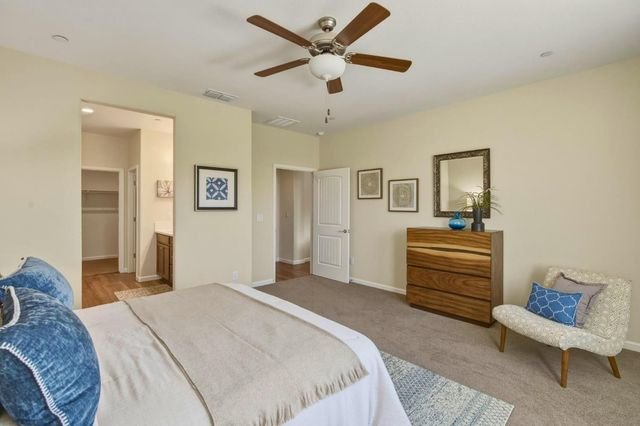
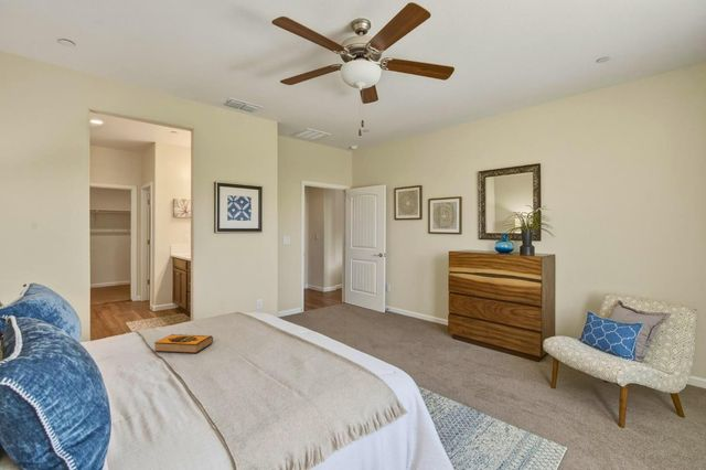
+ hardback book [153,333,214,354]
